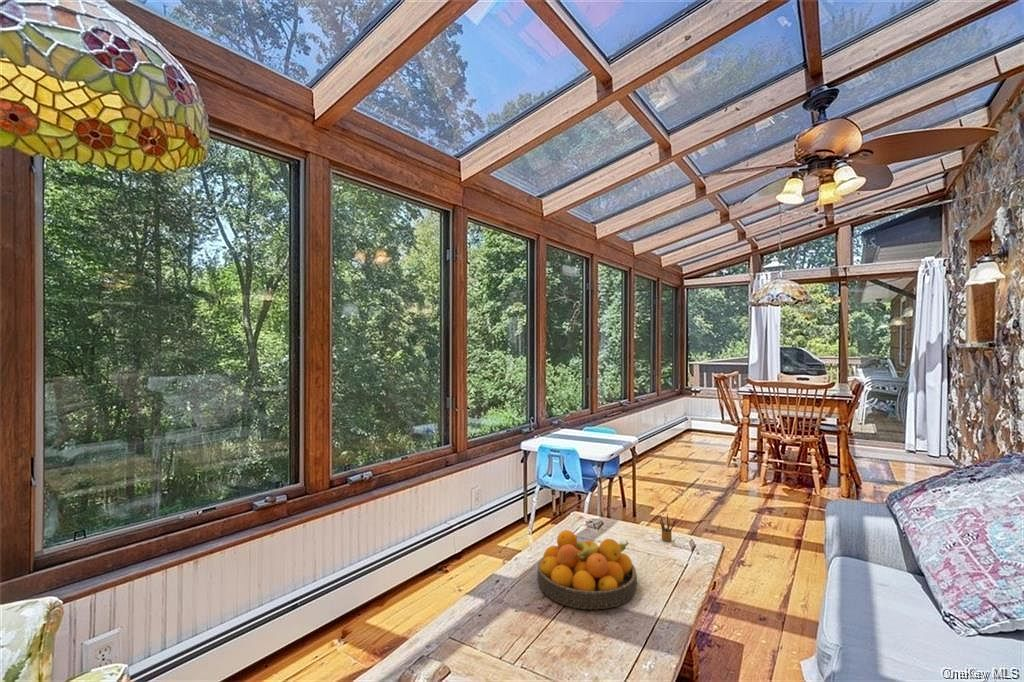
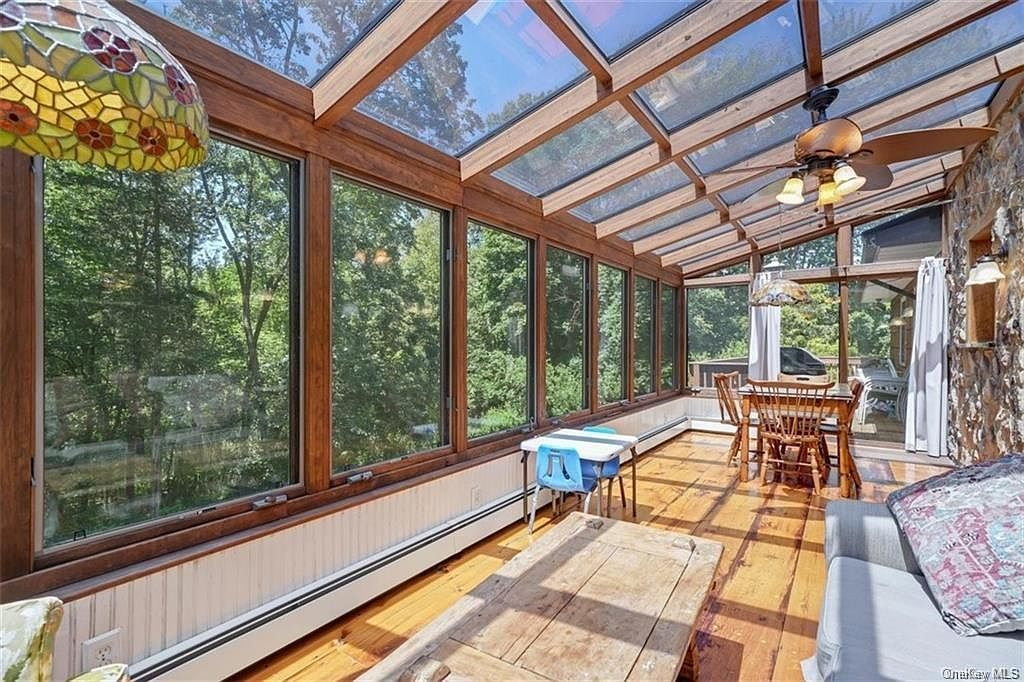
- pencil box [658,514,677,542]
- fruit bowl [536,529,638,610]
